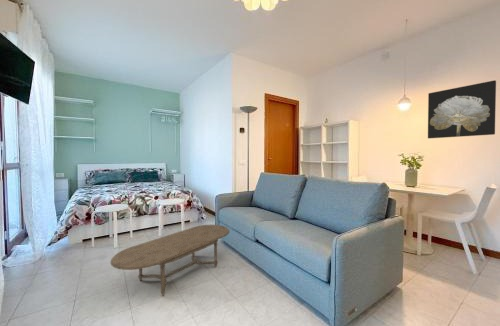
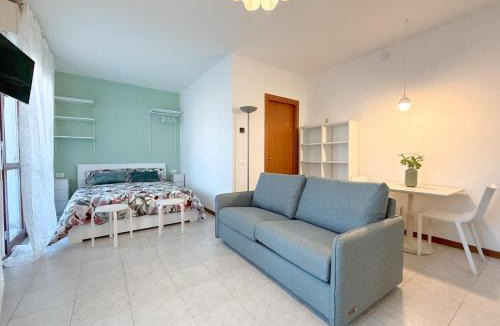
- coffee table [109,224,231,297]
- wall art [427,79,497,139]
